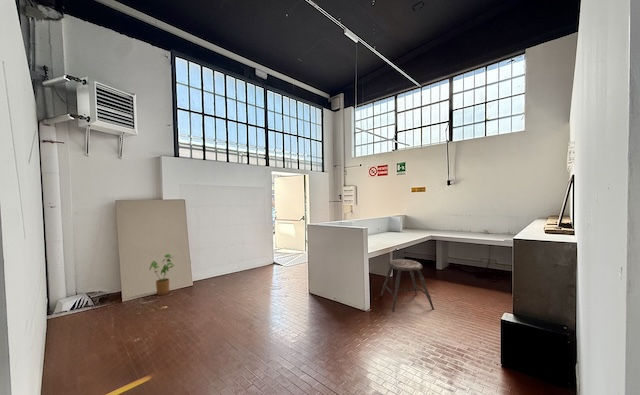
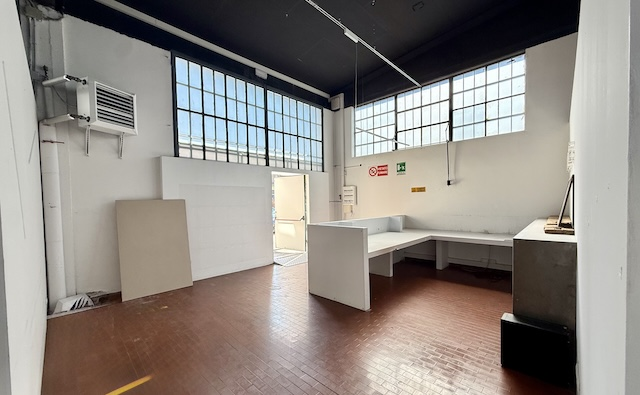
- house plant [148,253,176,296]
- stool [379,258,435,313]
